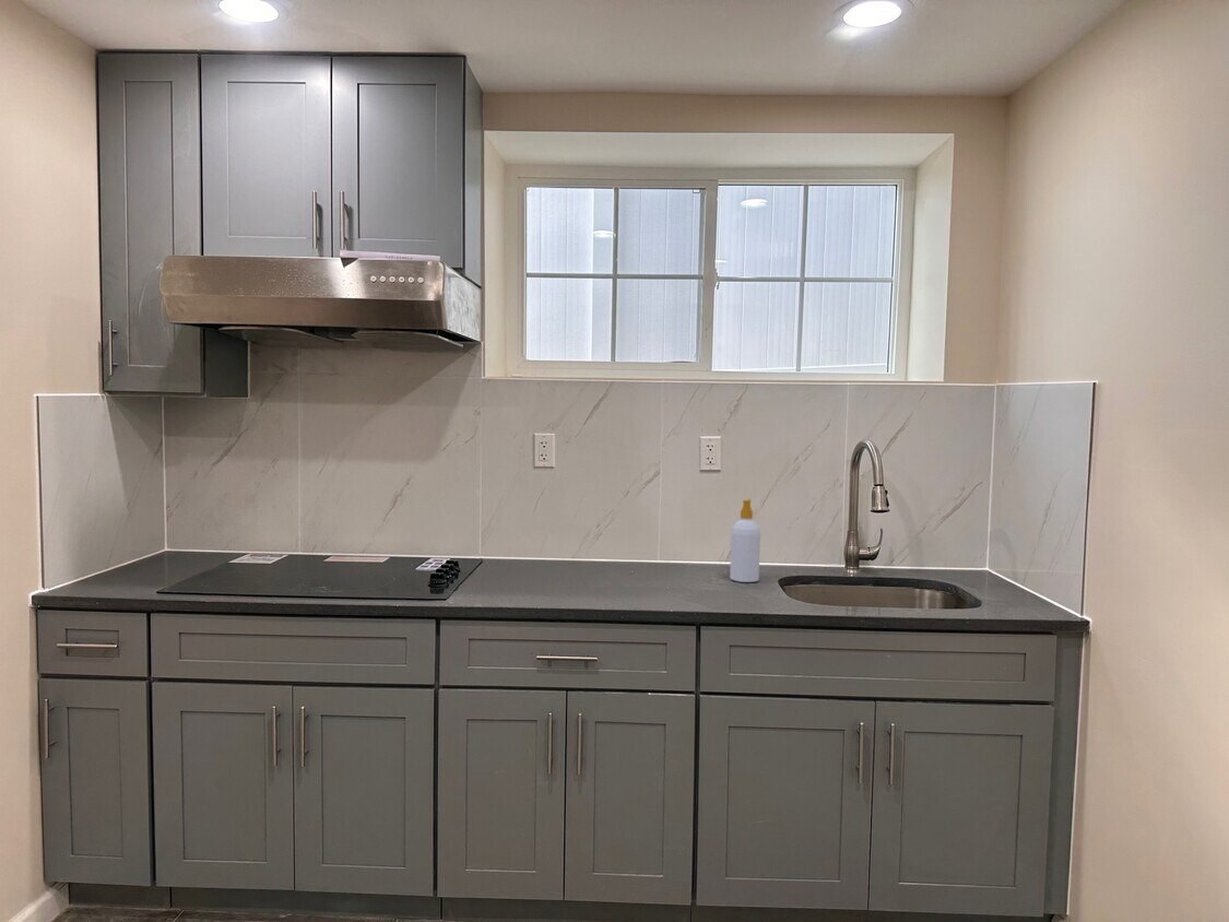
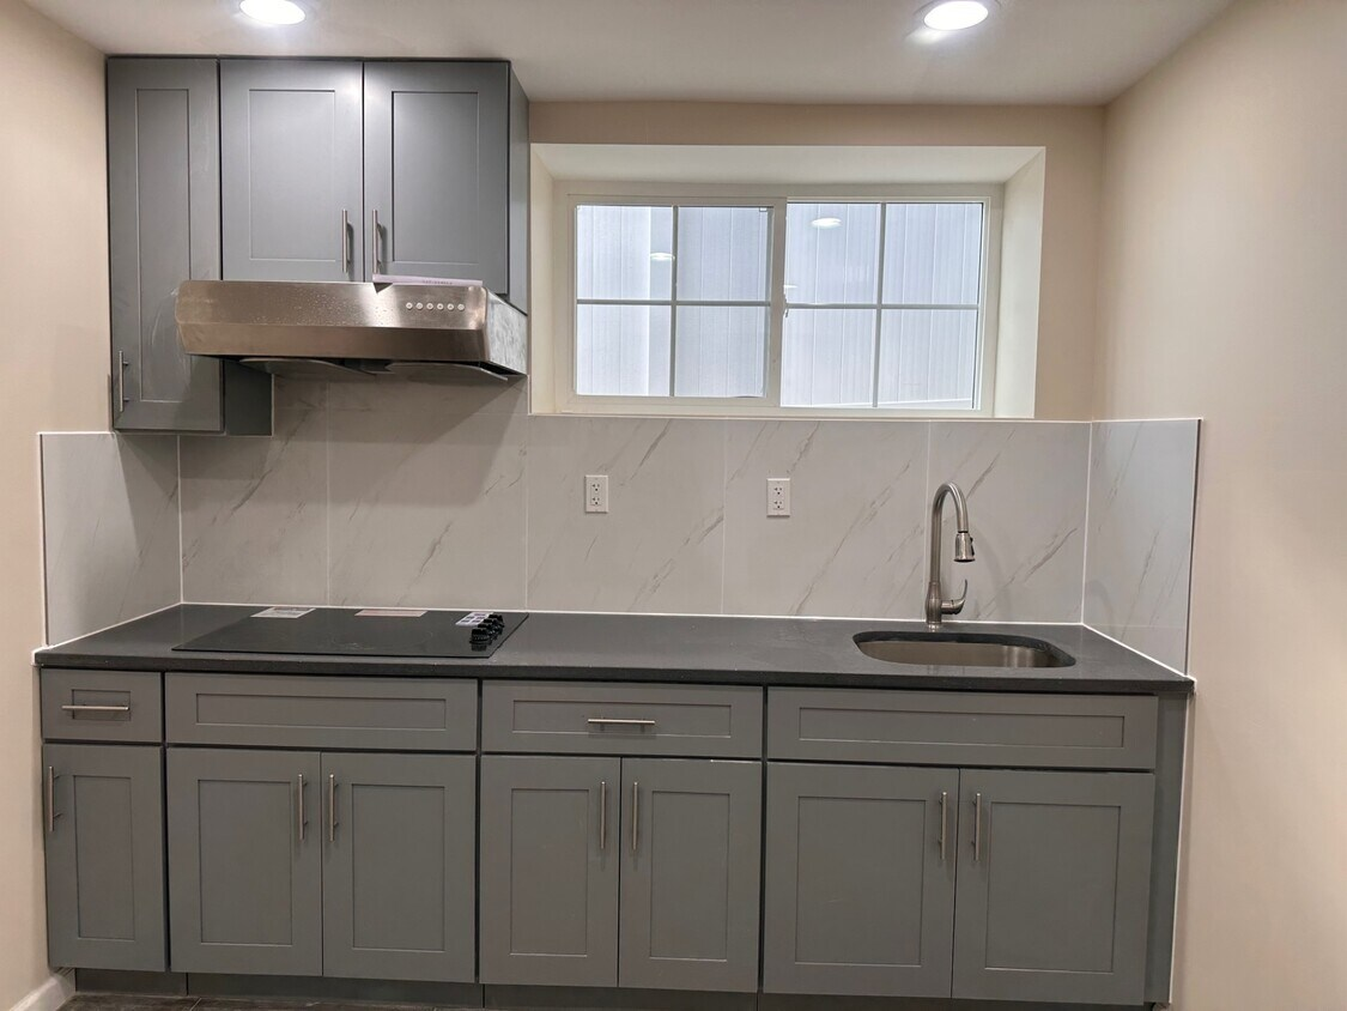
- soap bottle [729,498,761,583]
